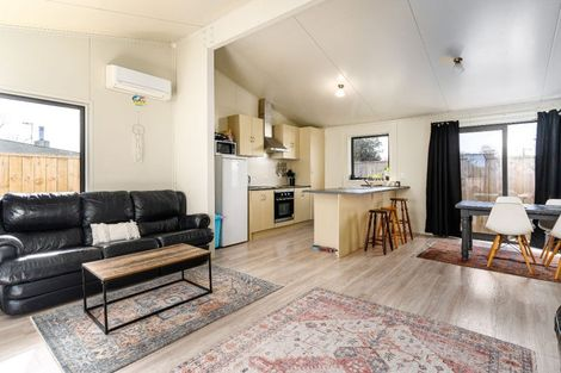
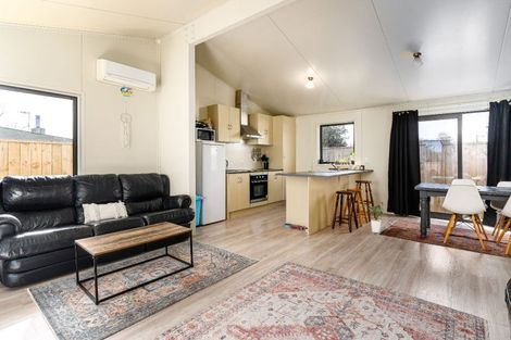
+ house plant [360,201,386,234]
